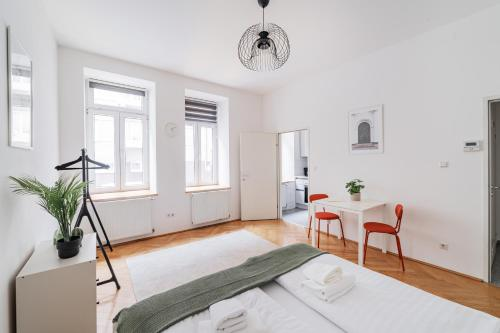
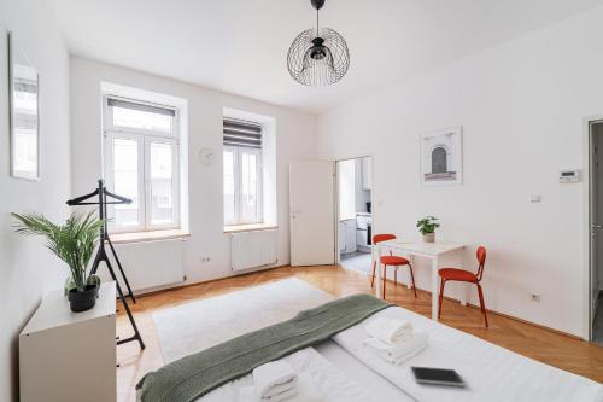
+ tablet [409,365,466,388]
